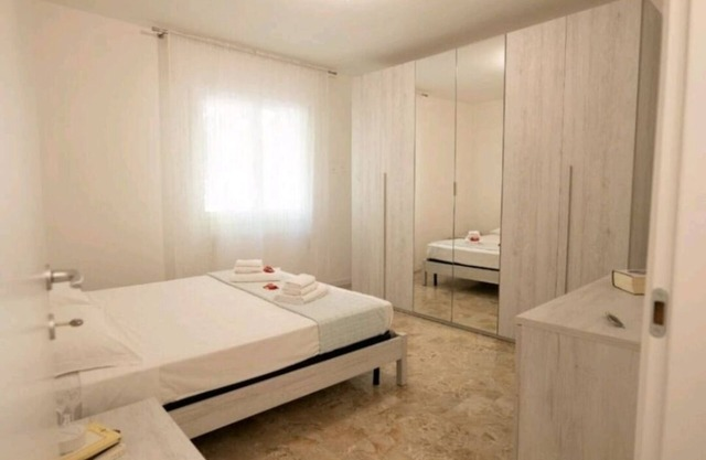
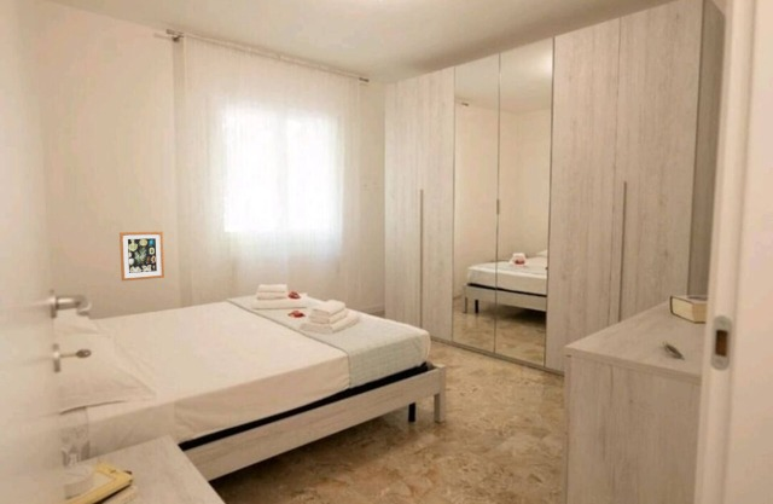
+ wall art [118,231,165,282]
